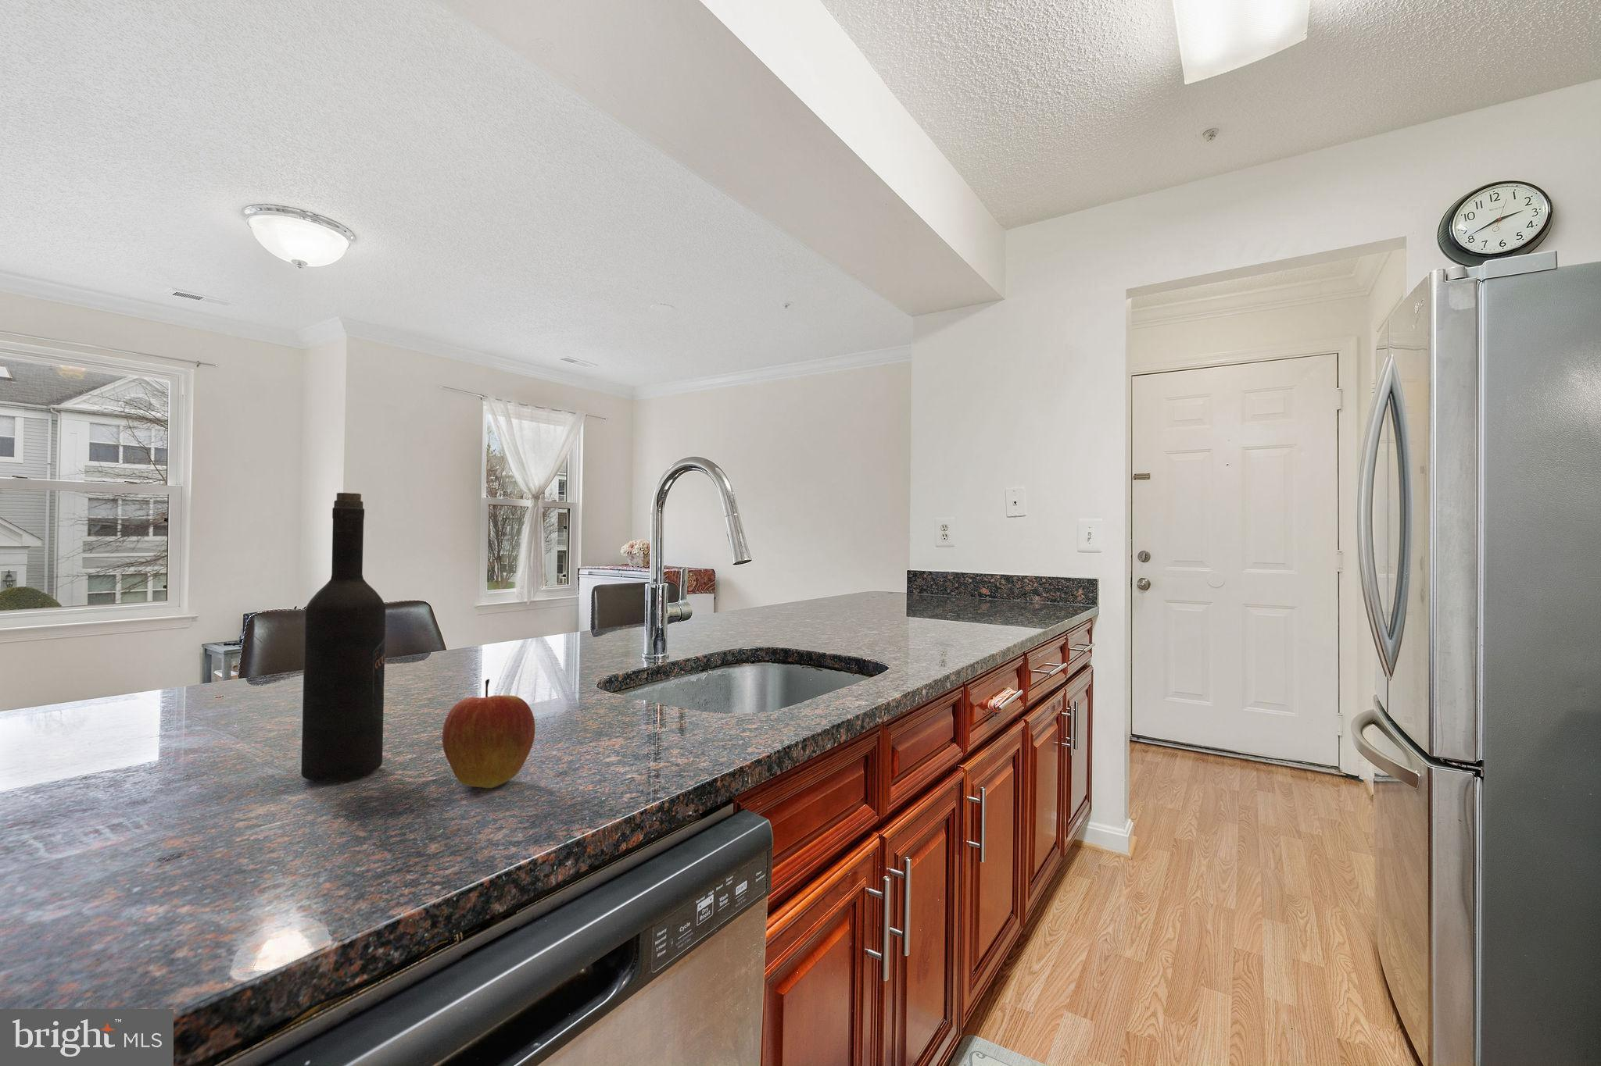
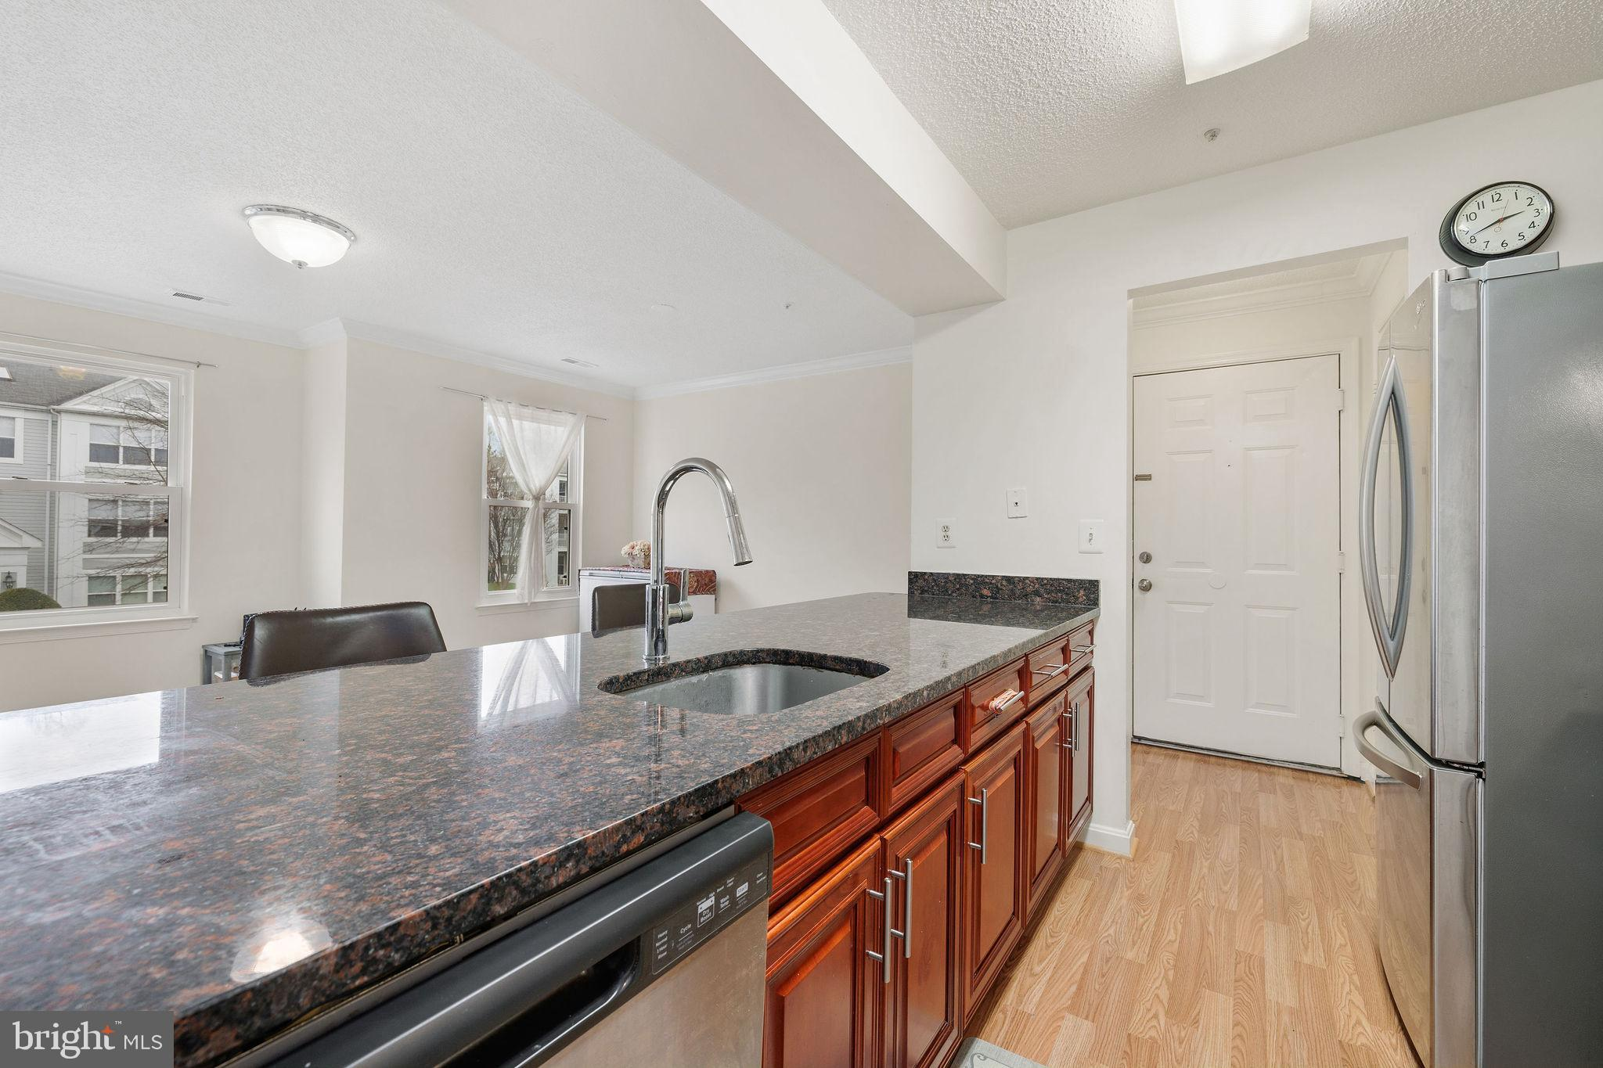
- wine bottle [300,493,386,783]
- apple [442,678,537,789]
